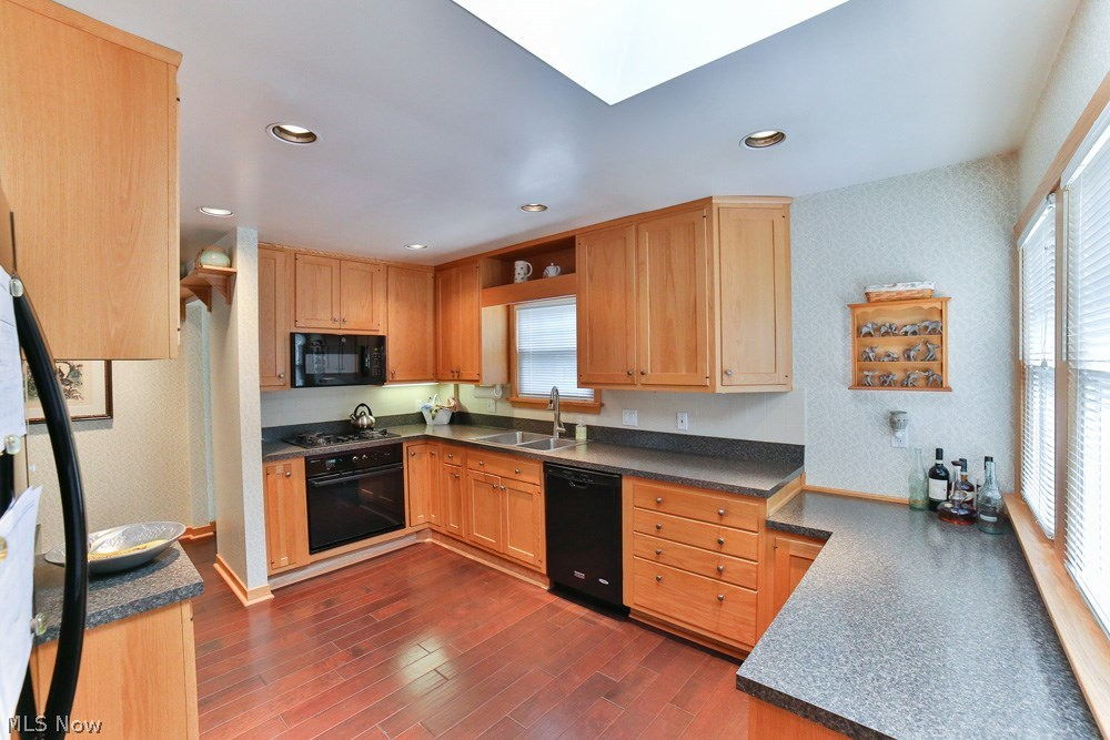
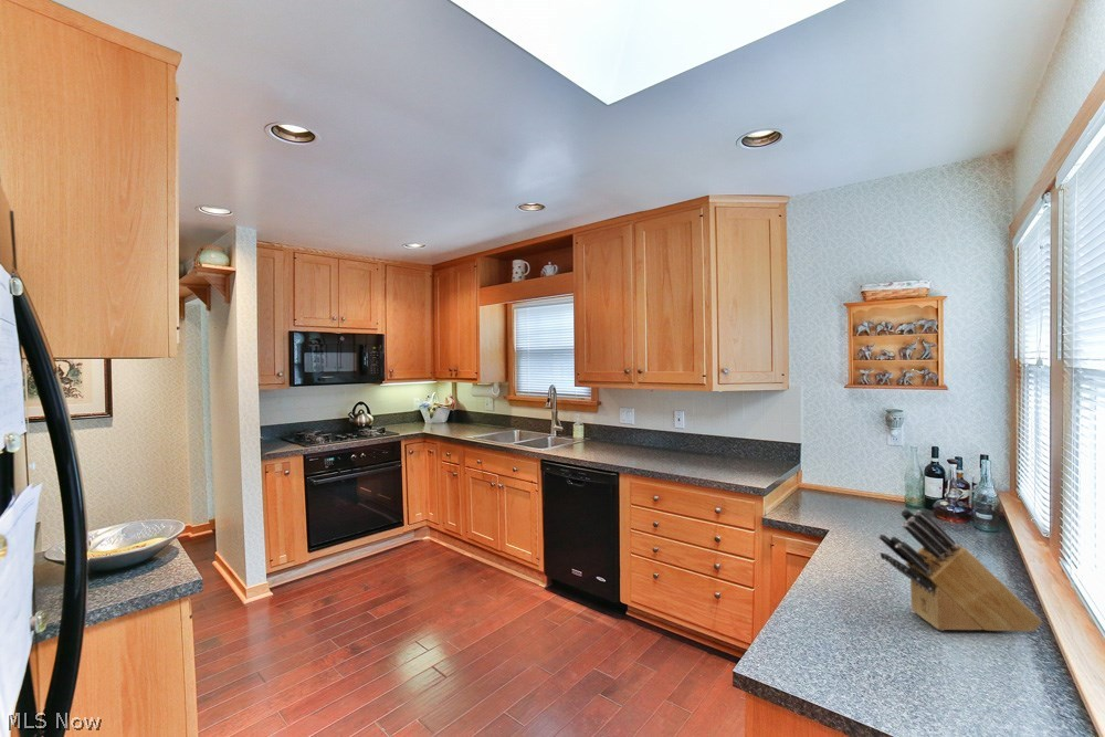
+ knife block [877,508,1043,633]
